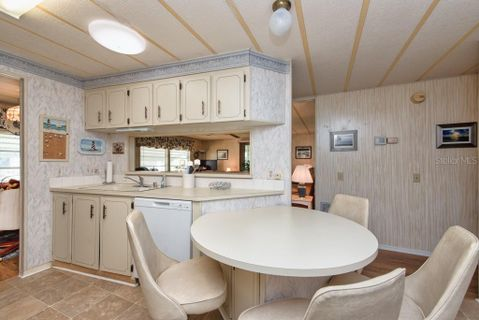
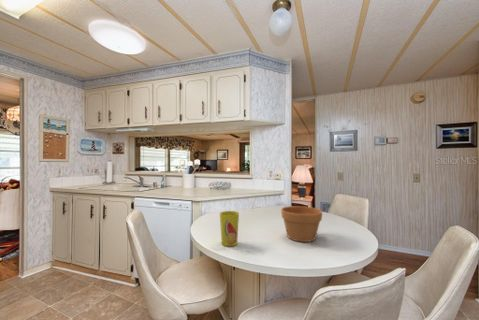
+ cup [219,210,240,247]
+ flower pot [280,205,323,243]
